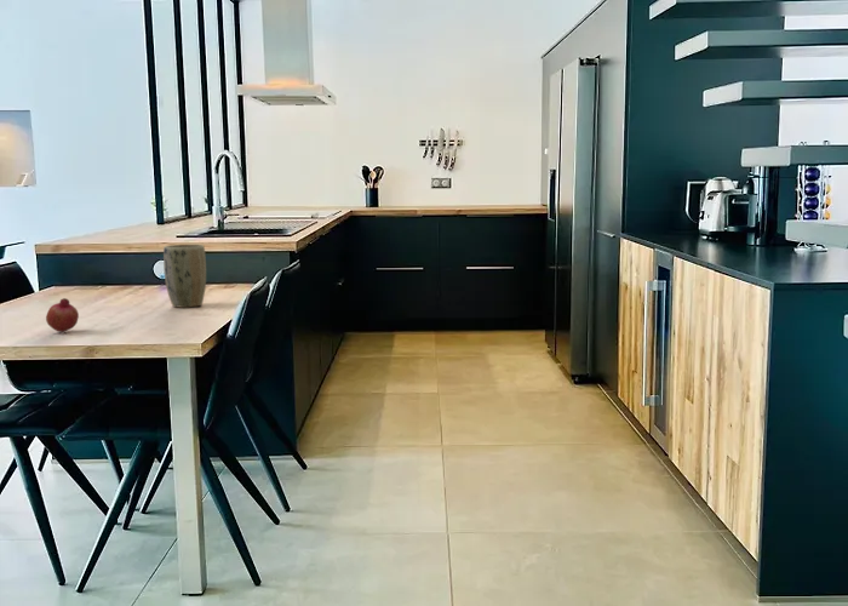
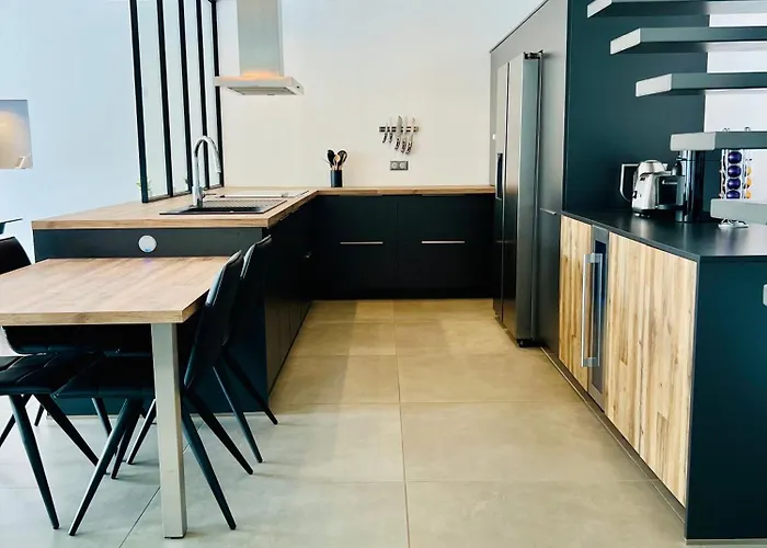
- plant pot [162,244,207,309]
- fruit [45,297,80,333]
